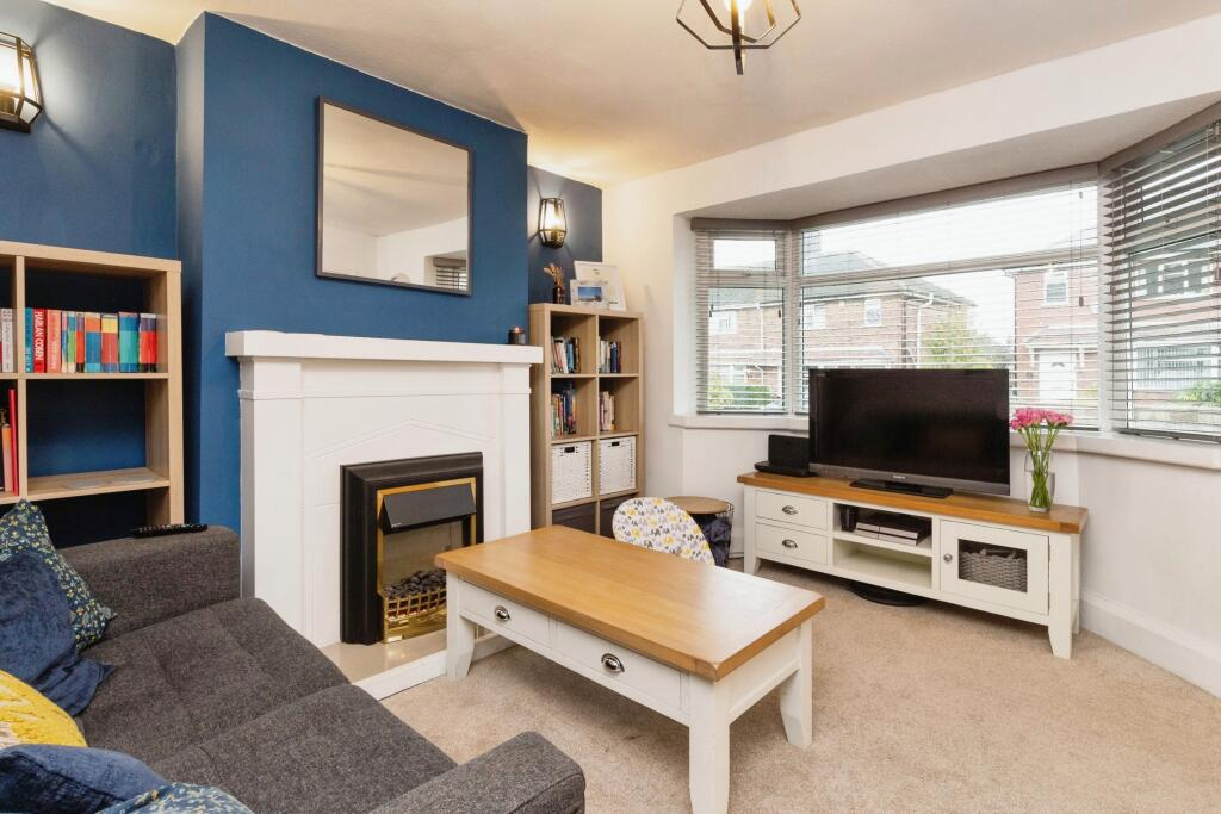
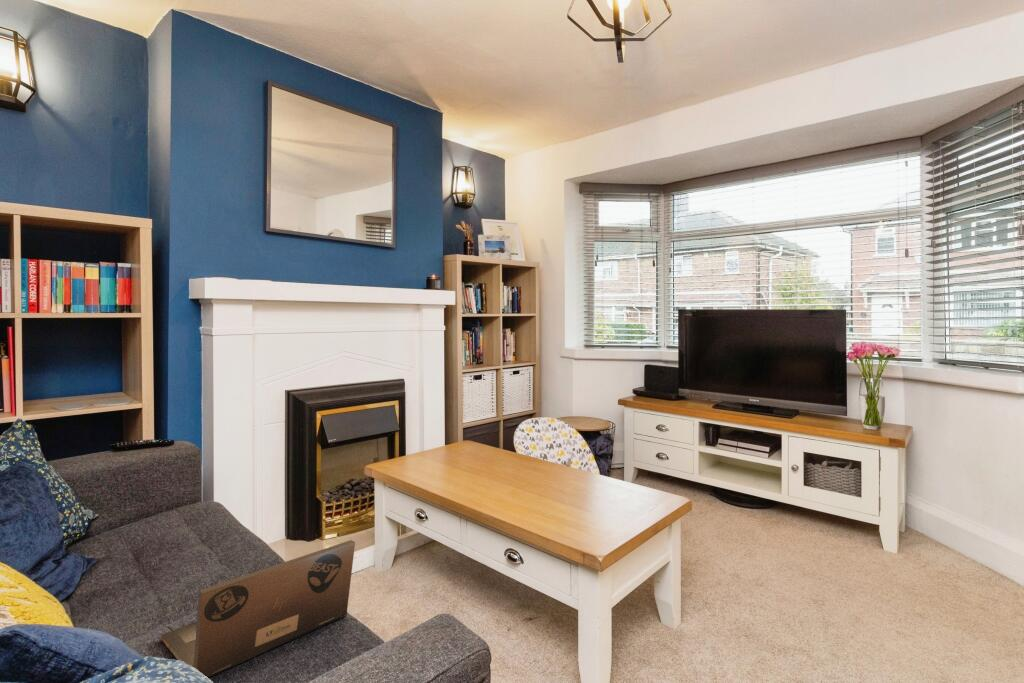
+ laptop [160,539,356,679]
